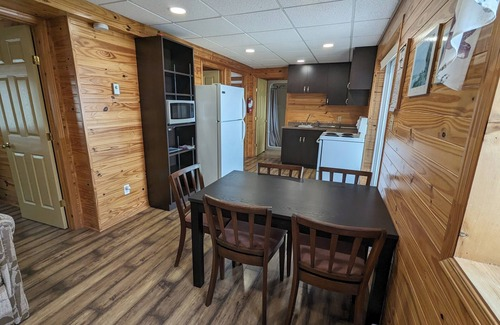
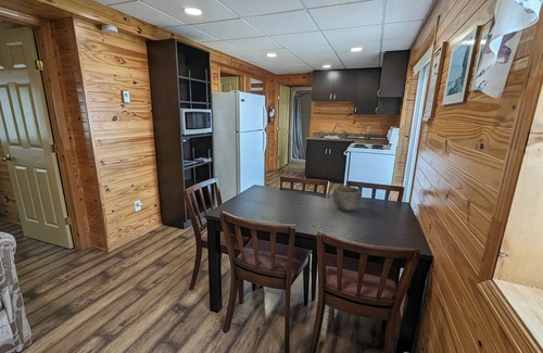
+ bowl [331,186,363,212]
